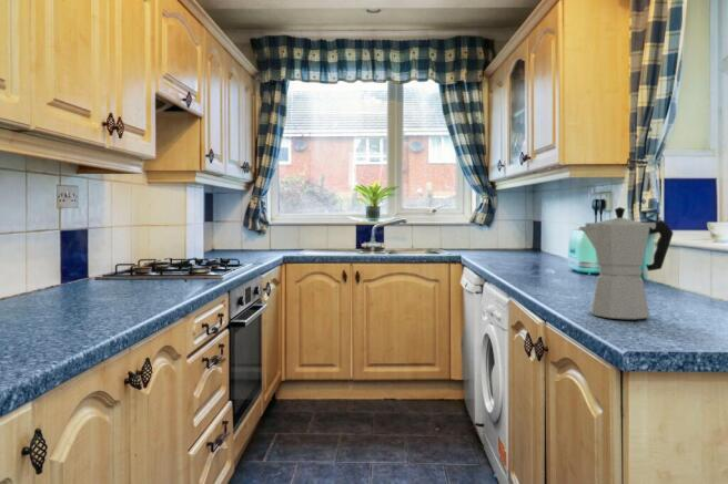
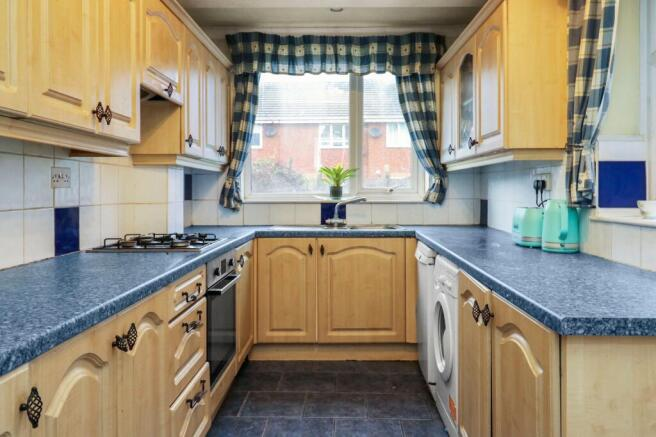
- moka pot [578,206,674,320]
